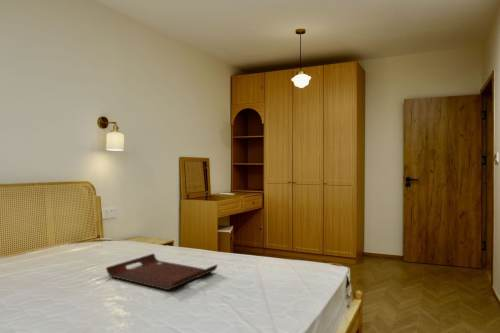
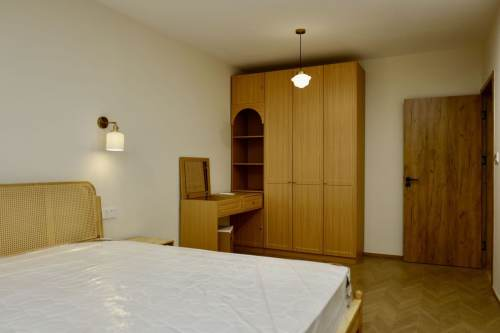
- serving tray [105,252,218,291]
